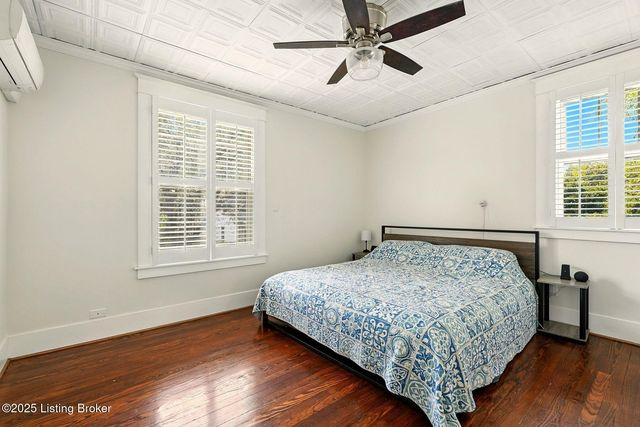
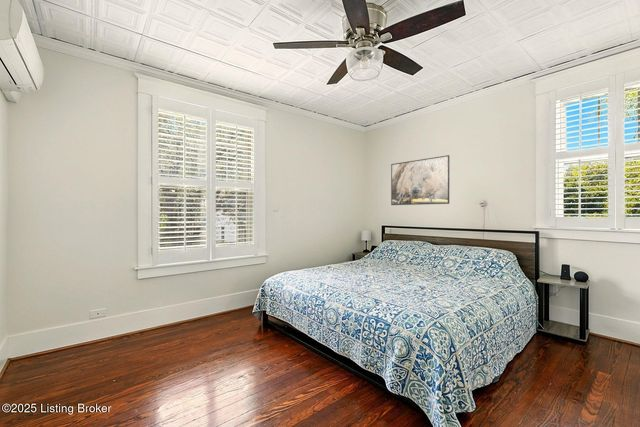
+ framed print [390,154,450,206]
